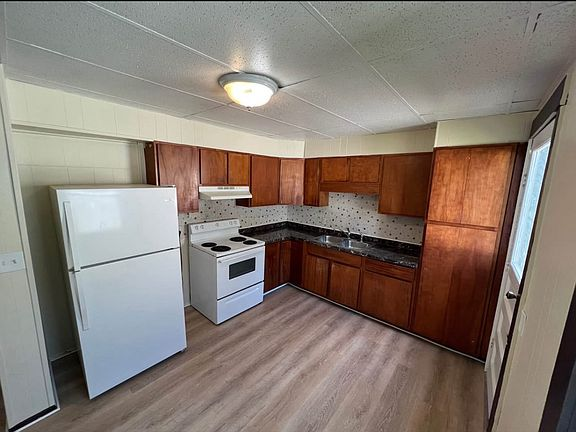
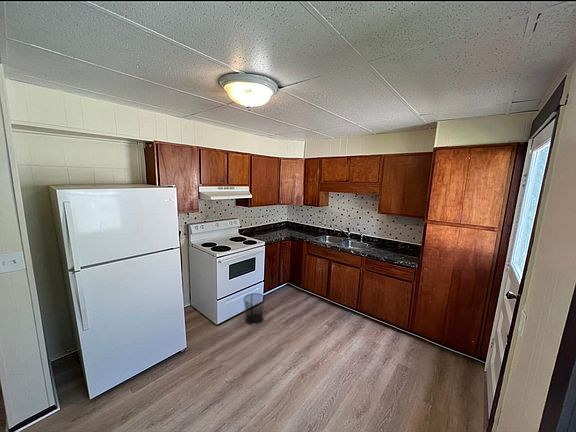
+ waste bin [243,292,267,326]
